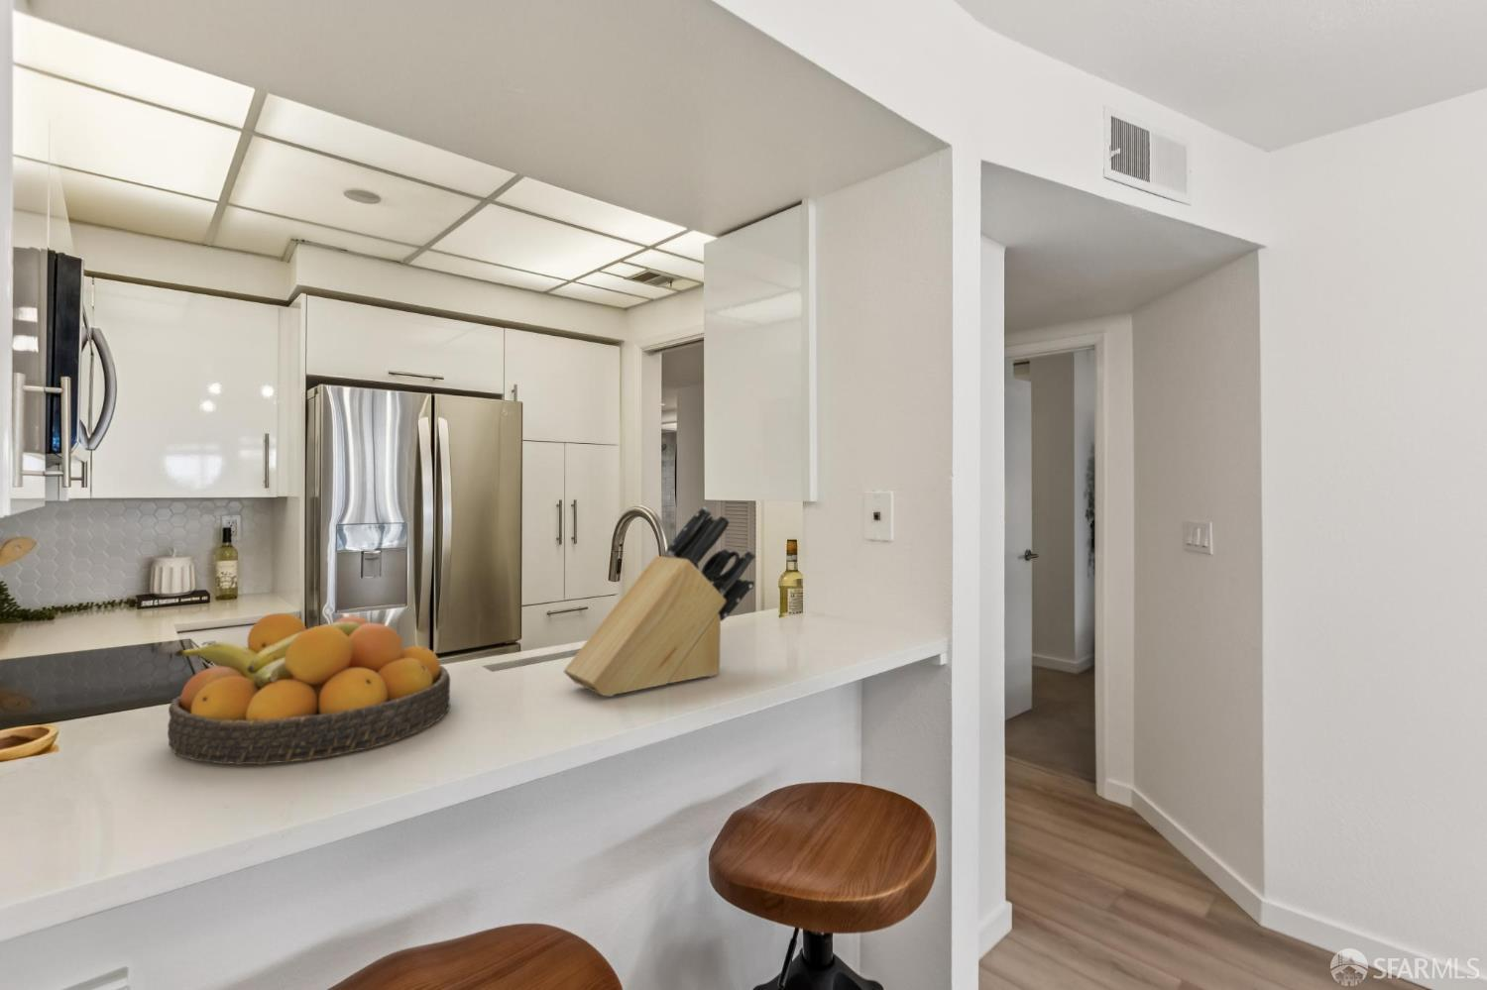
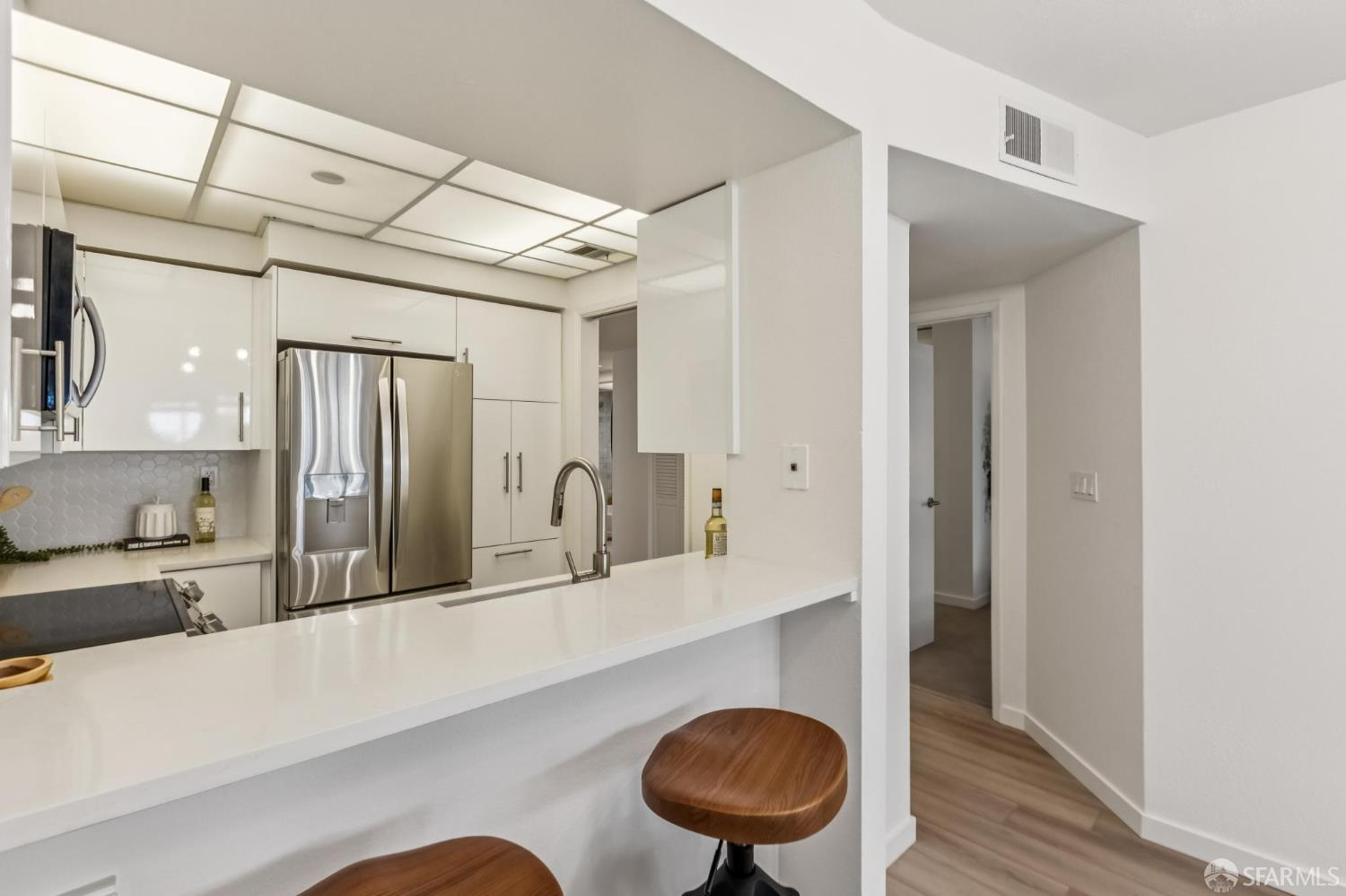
- fruit bowl [167,612,451,765]
- knife block [563,505,757,697]
